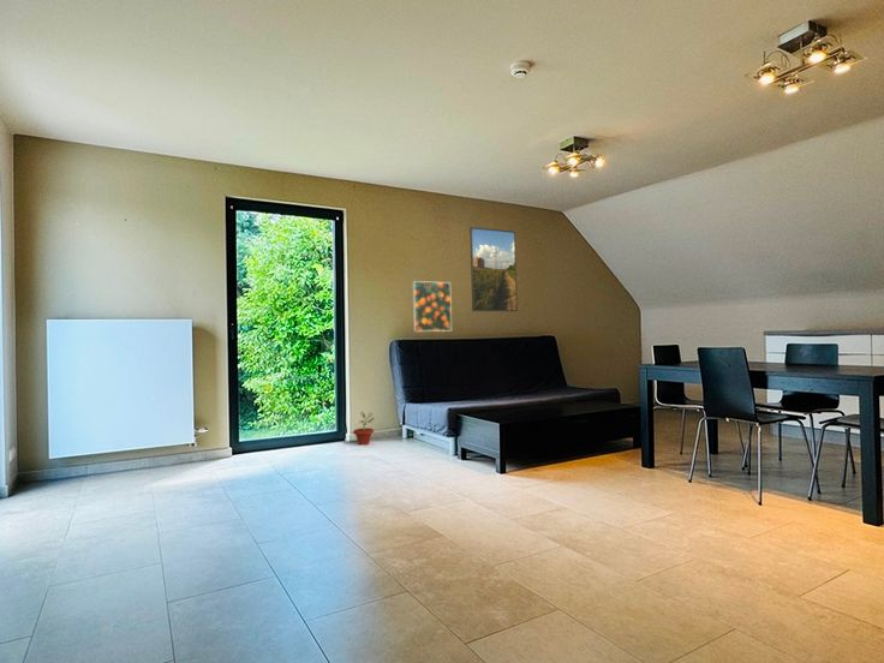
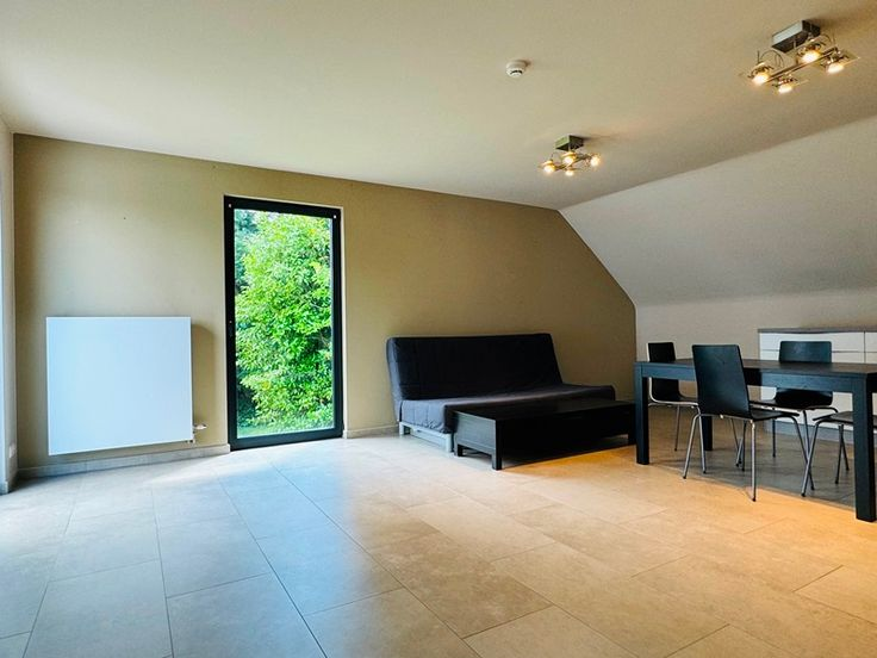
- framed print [412,280,453,333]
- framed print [468,226,519,312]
- potted plant [352,411,375,446]
